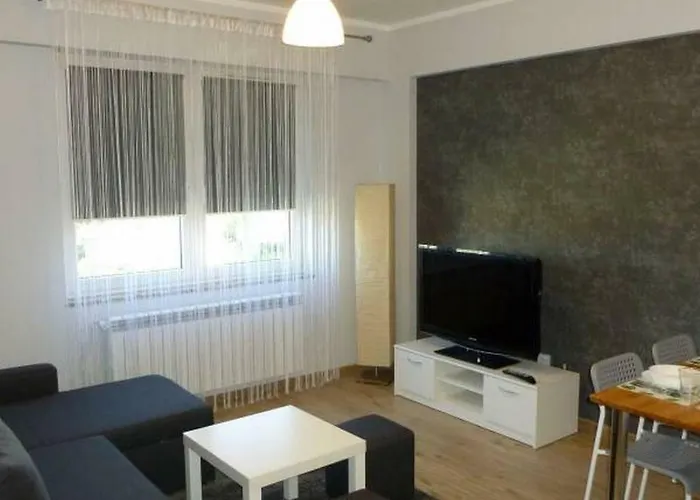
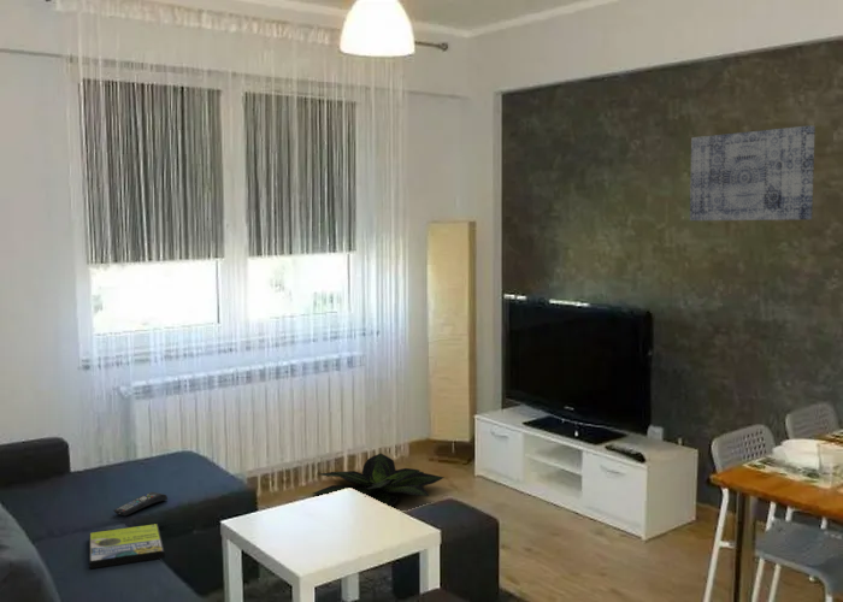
+ decorative plant [312,453,446,508]
+ remote control [112,491,169,517]
+ wall art [689,124,817,222]
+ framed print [88,523,166,569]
